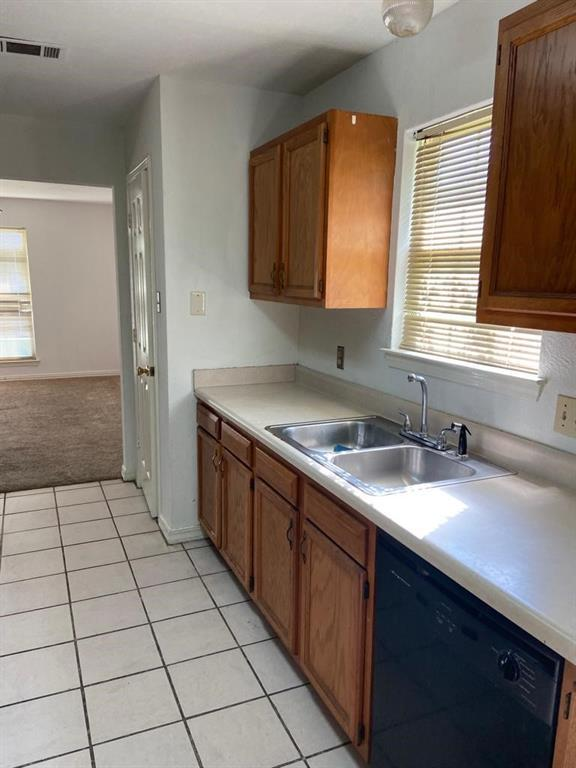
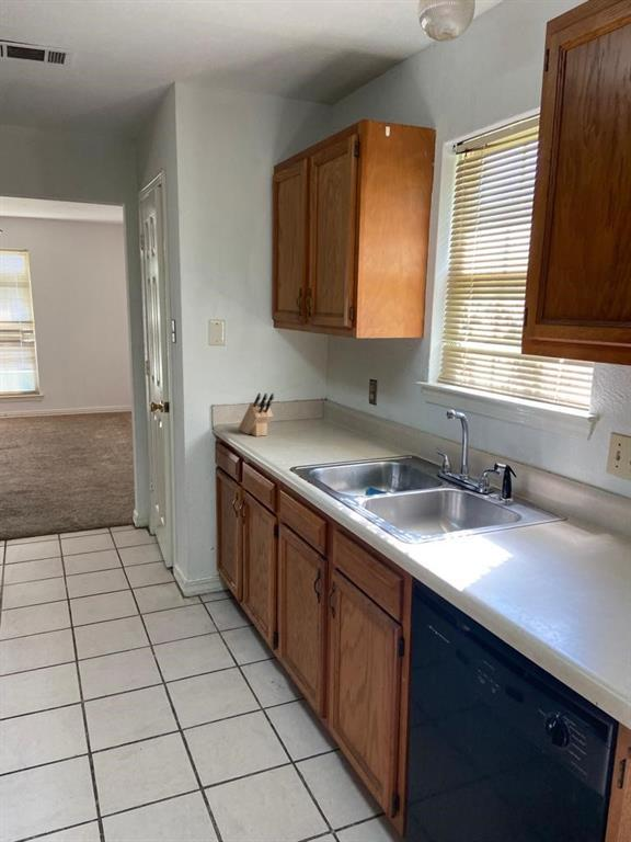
+ knife block [238,392,275,437]
